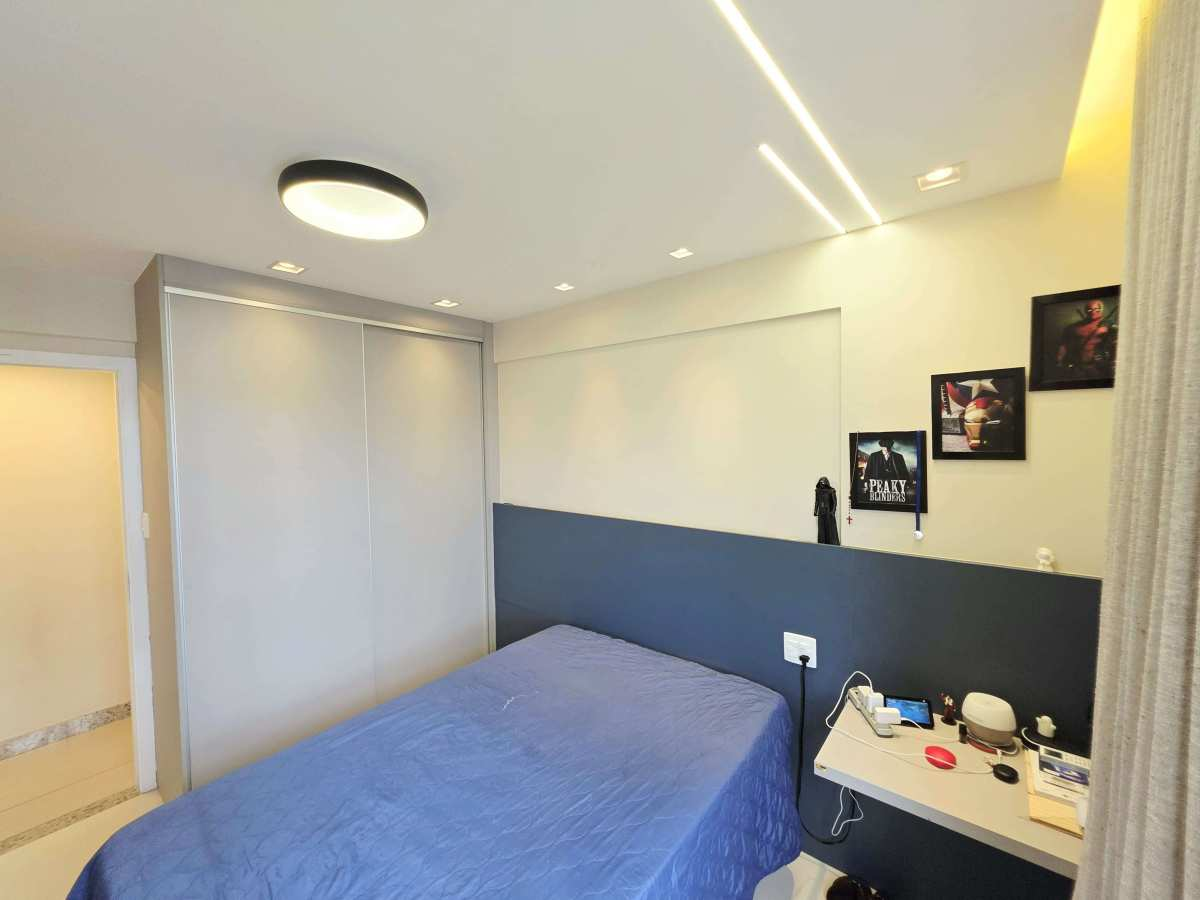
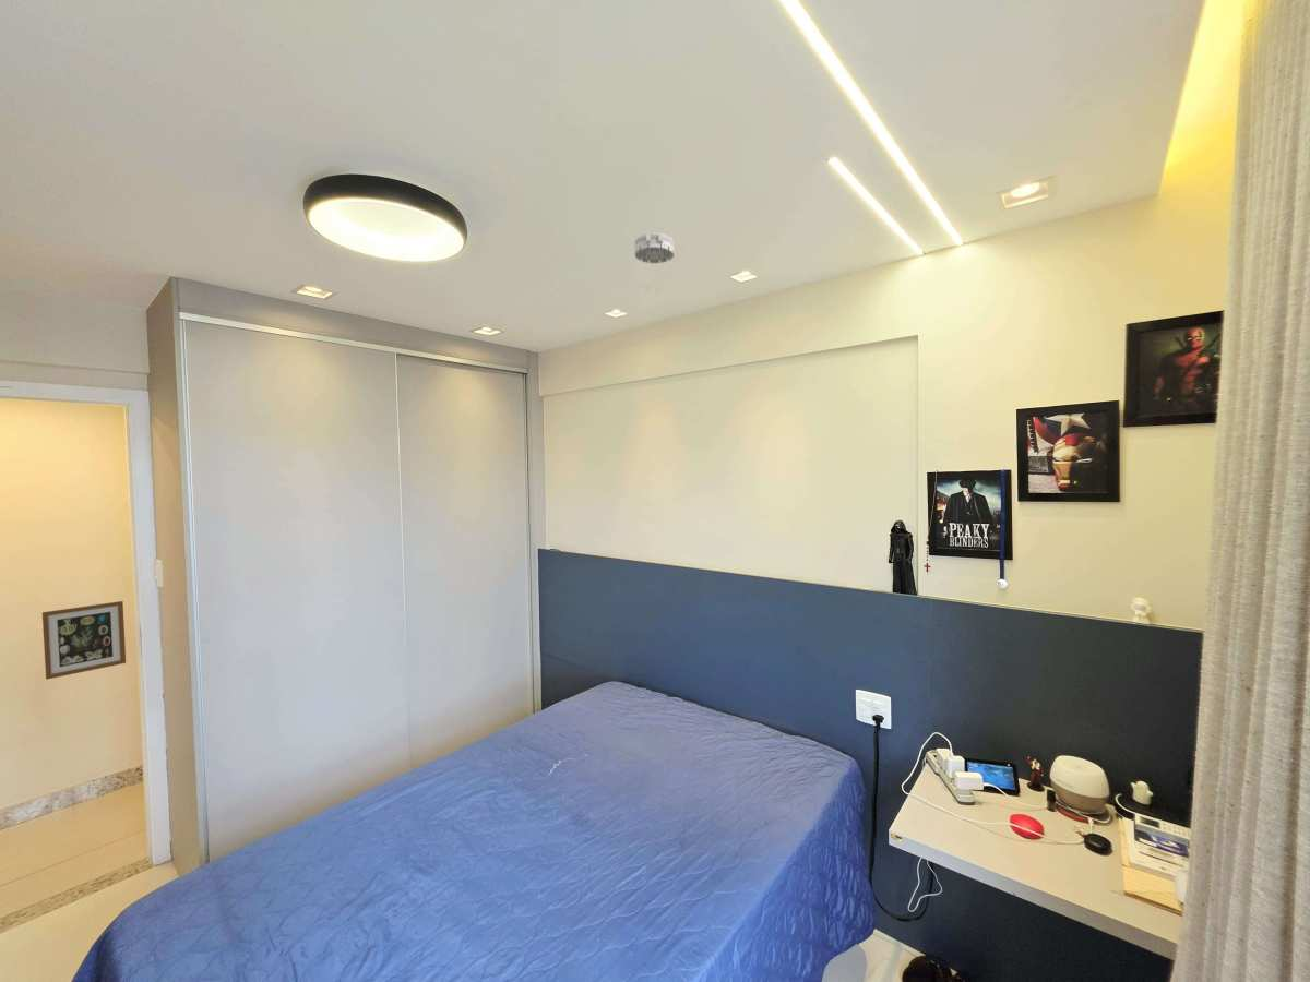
+ smoke detector [634,232,676,264]
+ wall art [41,600,127,681]
